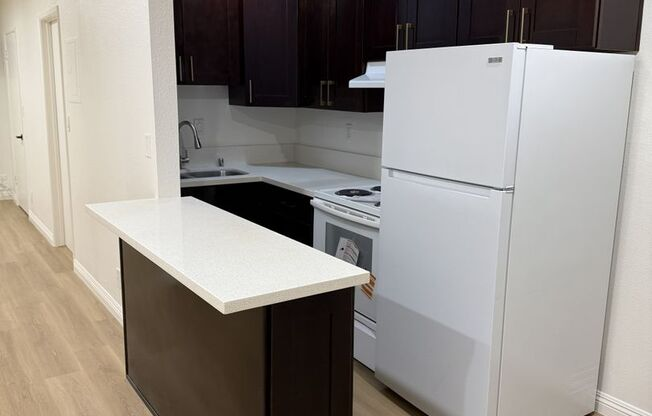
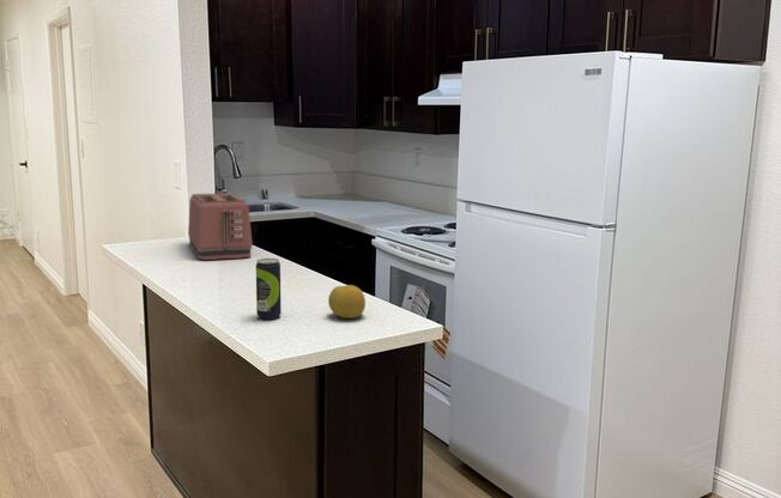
+ toaster [187,192,254,261]
+ beverage can [255,257,283,321]
+ fruit [327,284,367,320]
